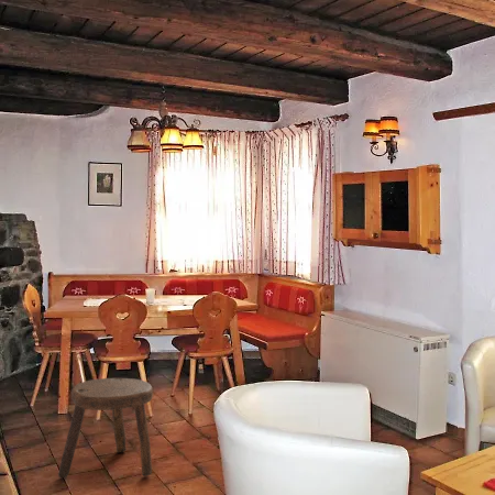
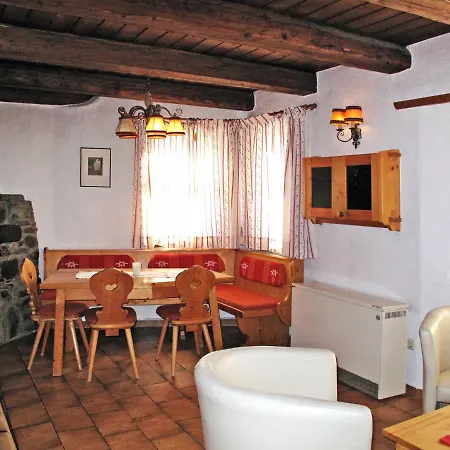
- stool [57,377,154,479]
